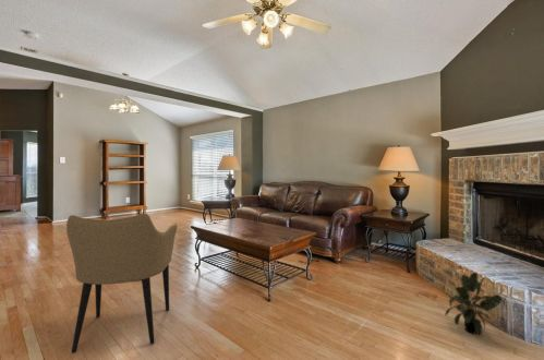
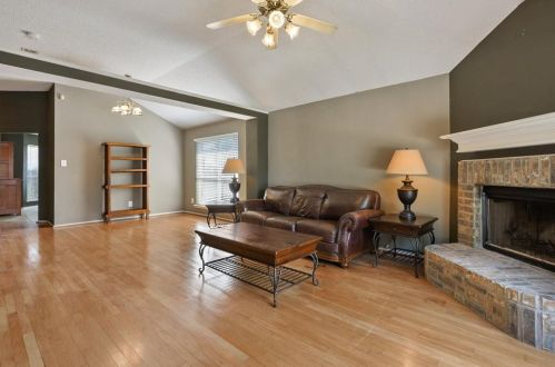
- potted plant [444,272,504,335]
- armchair [65,213,178,355]
